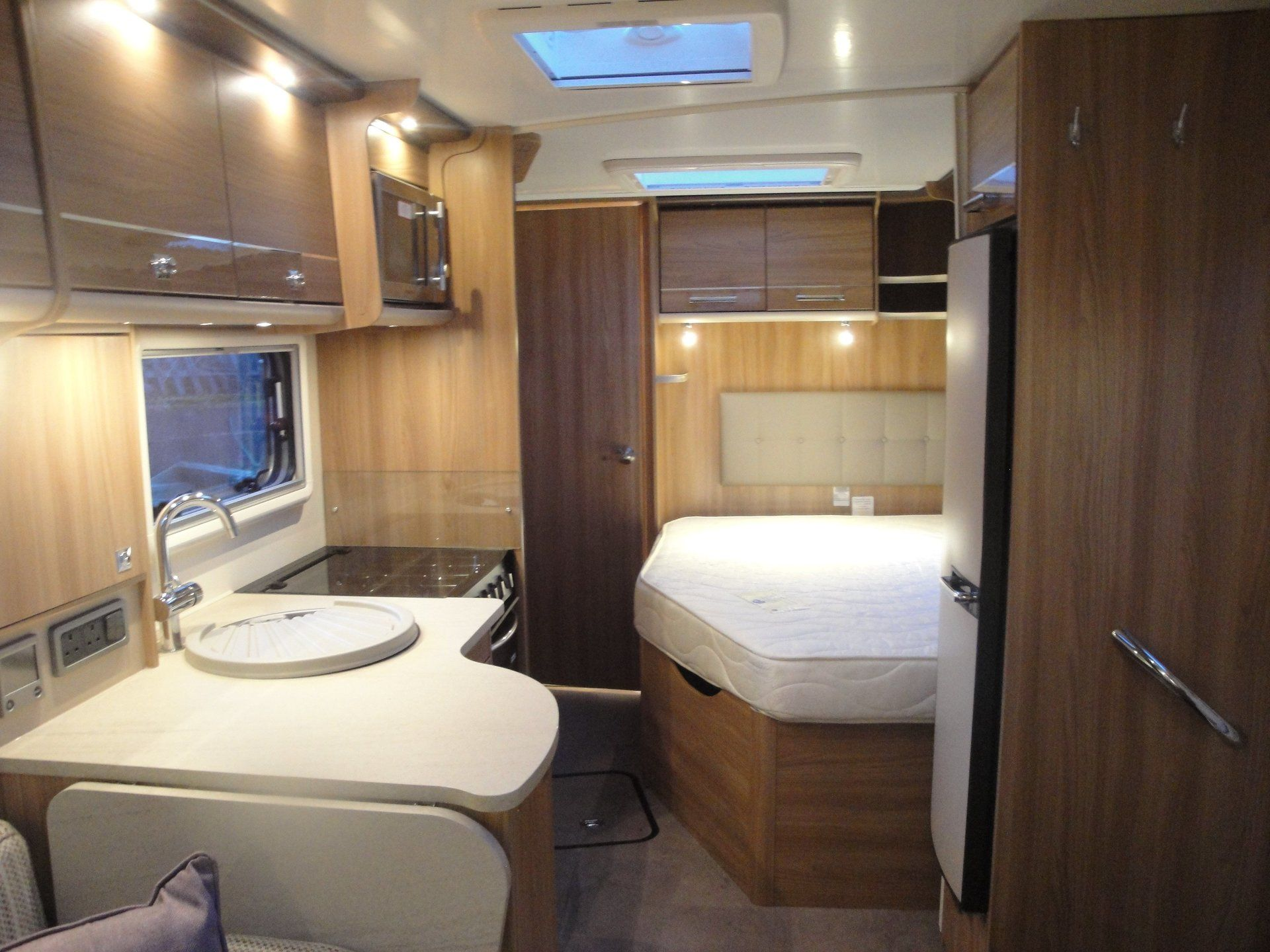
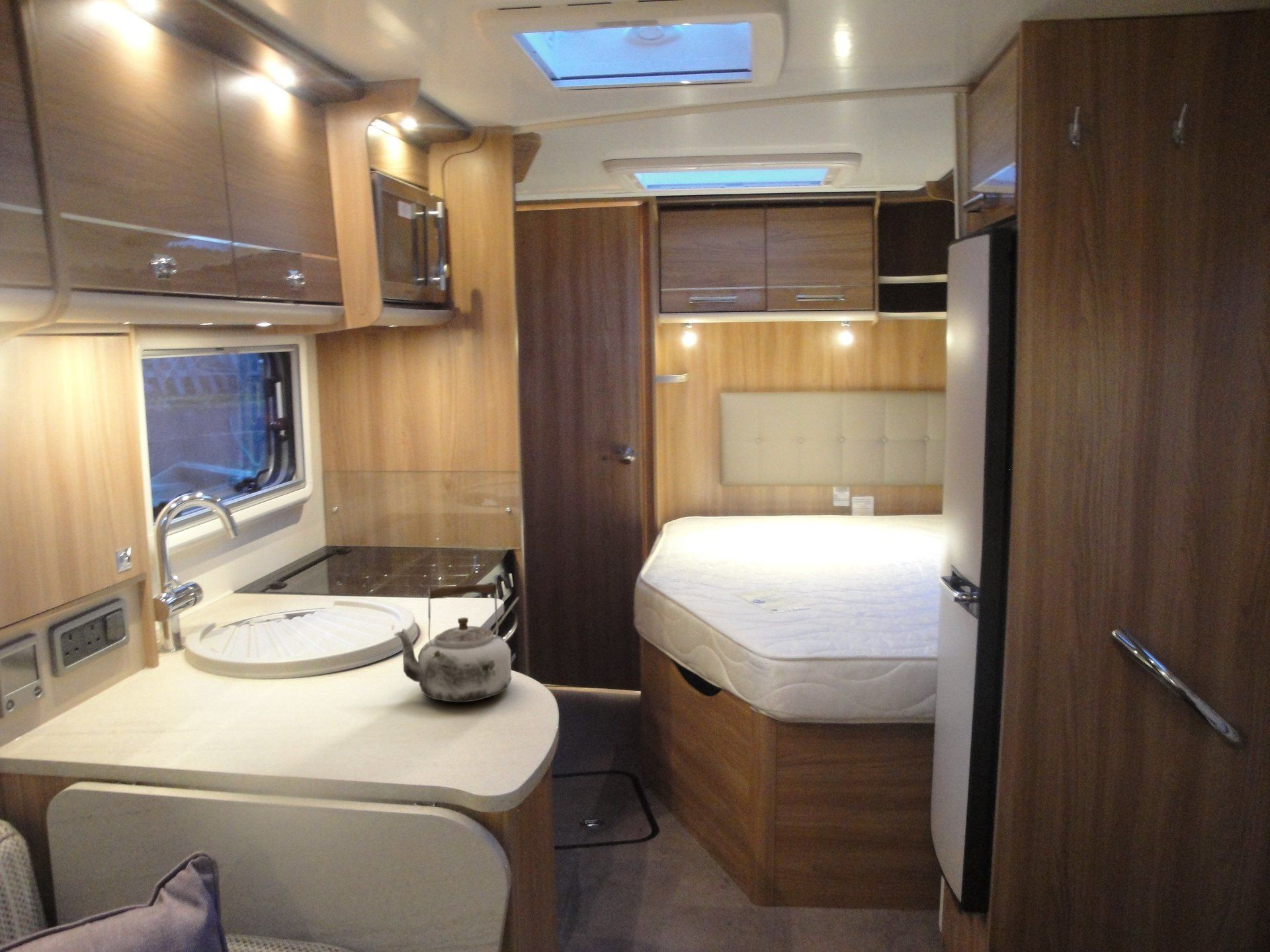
+ kettle [393,580,512,703]
